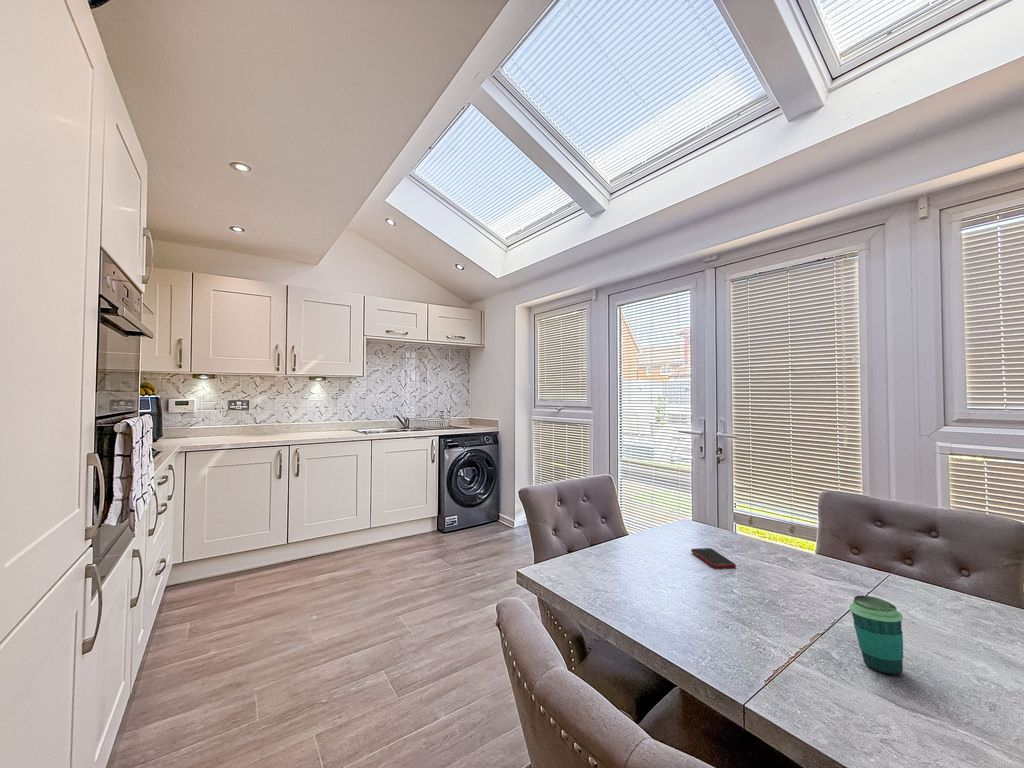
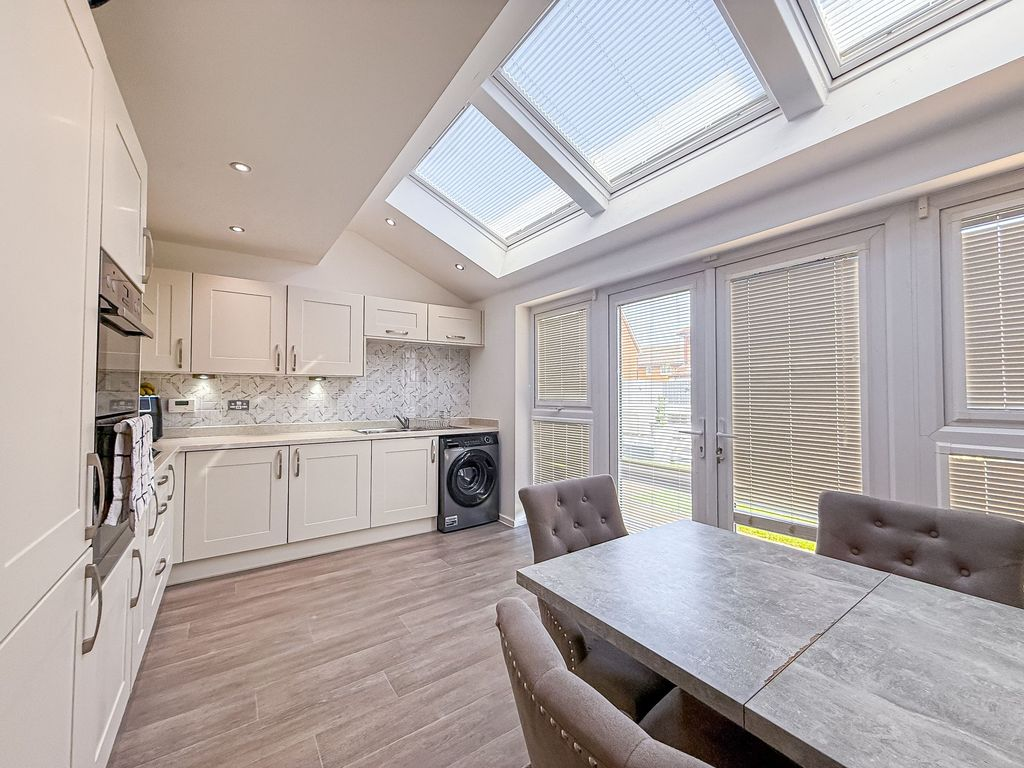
- cup [849,595,904,677]
- cell phone [690,547,737,569]
